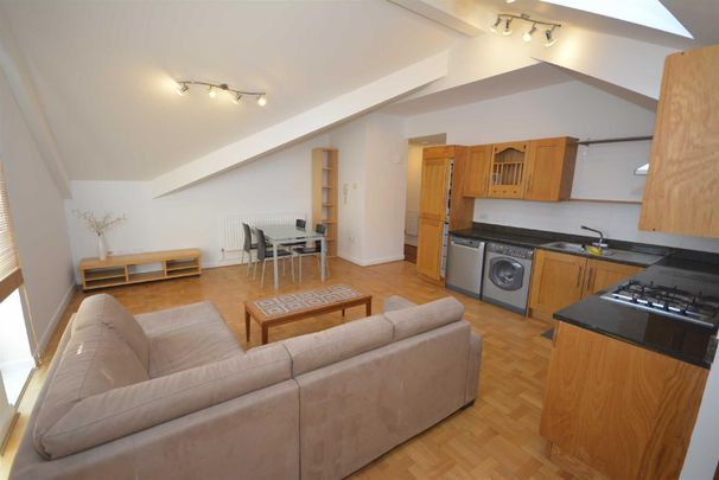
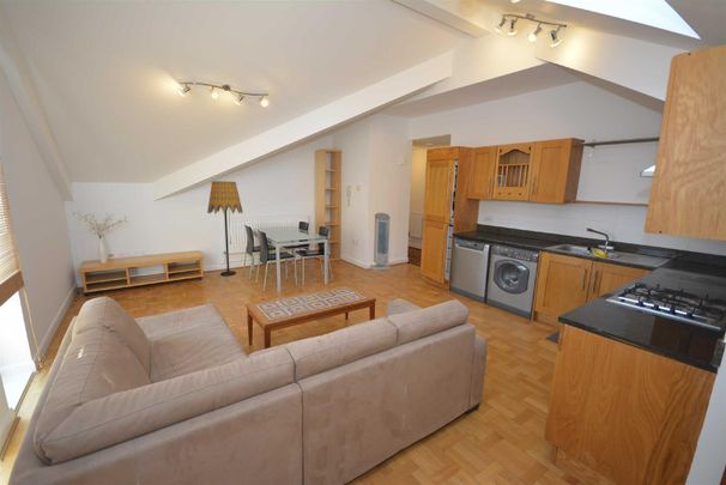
+ air purifier [369,212,393,272]
+ floor lamp [206,180,244,277]
